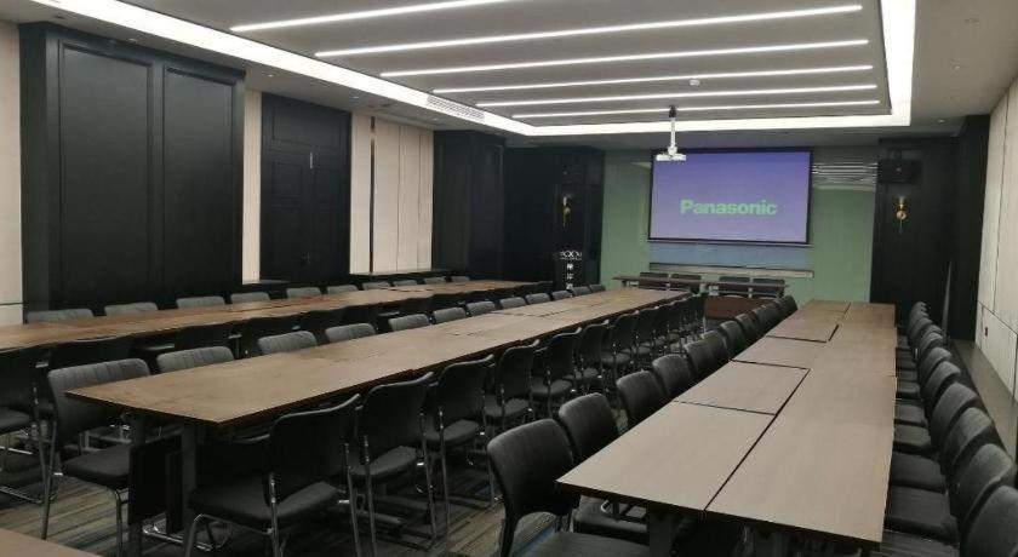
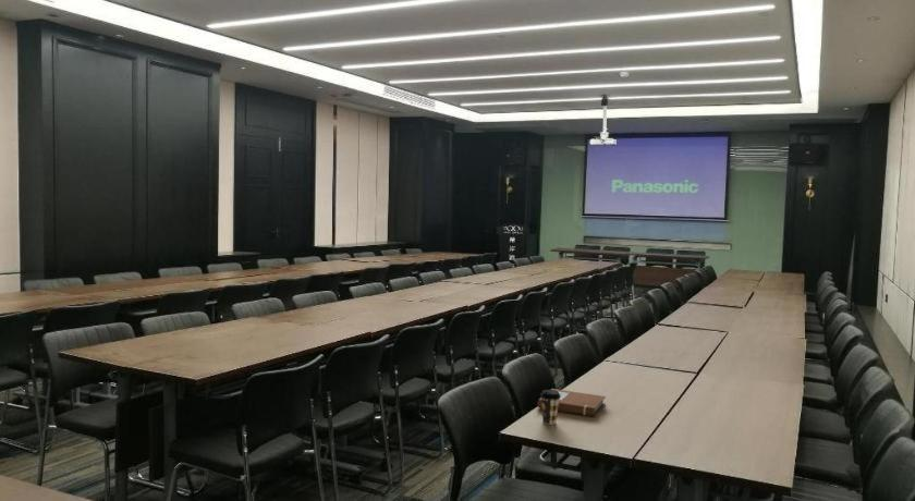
+ notebook [537,388,607,417]
+ coffee cup [539,389,561,426]
